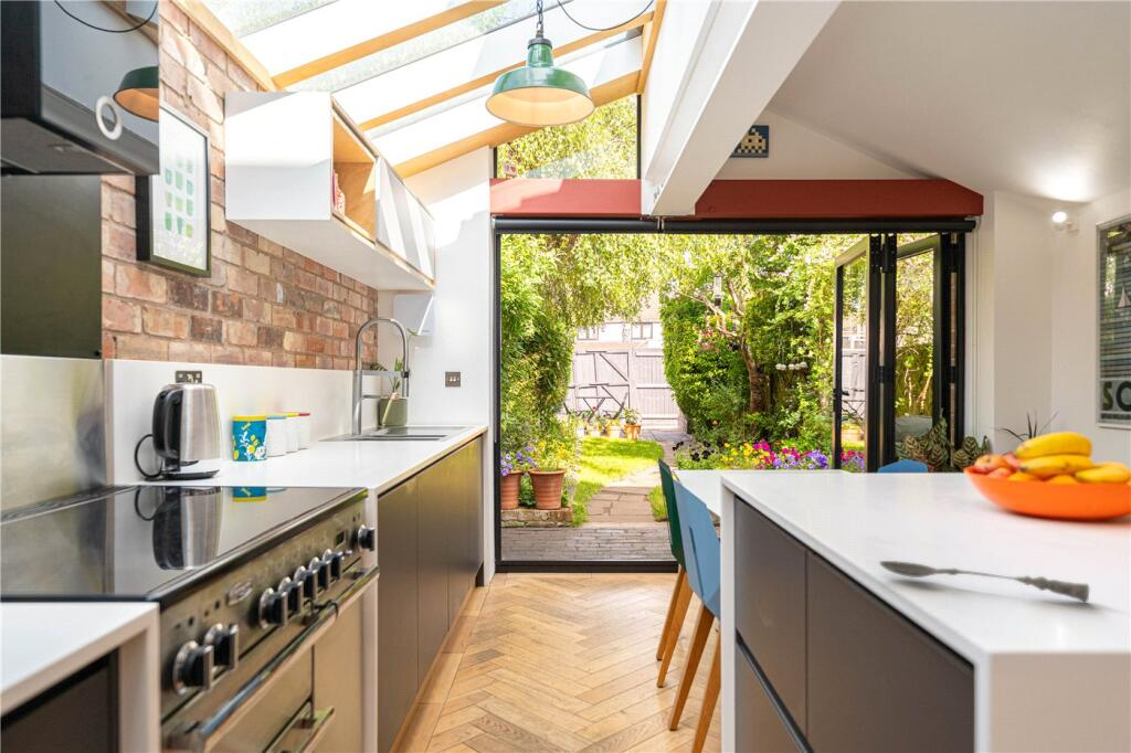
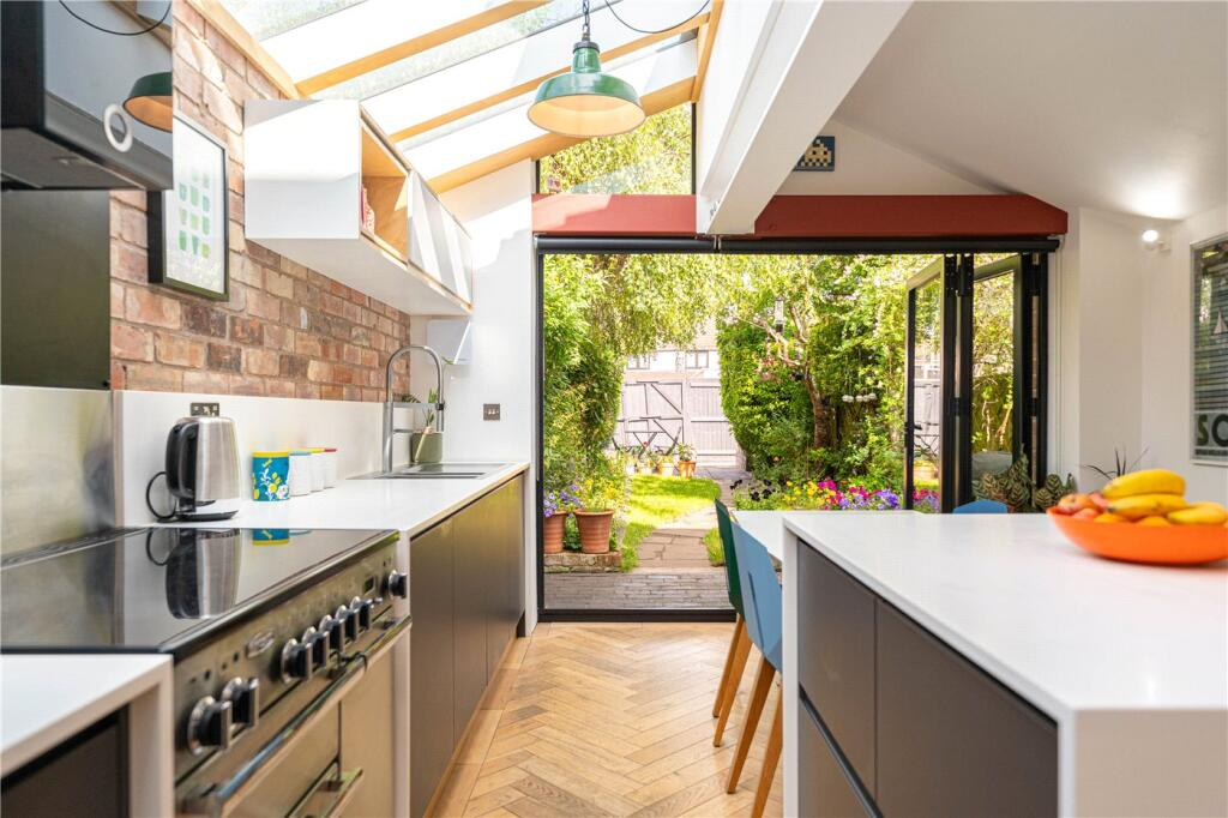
- soupspoon [878,560,1090,604]
